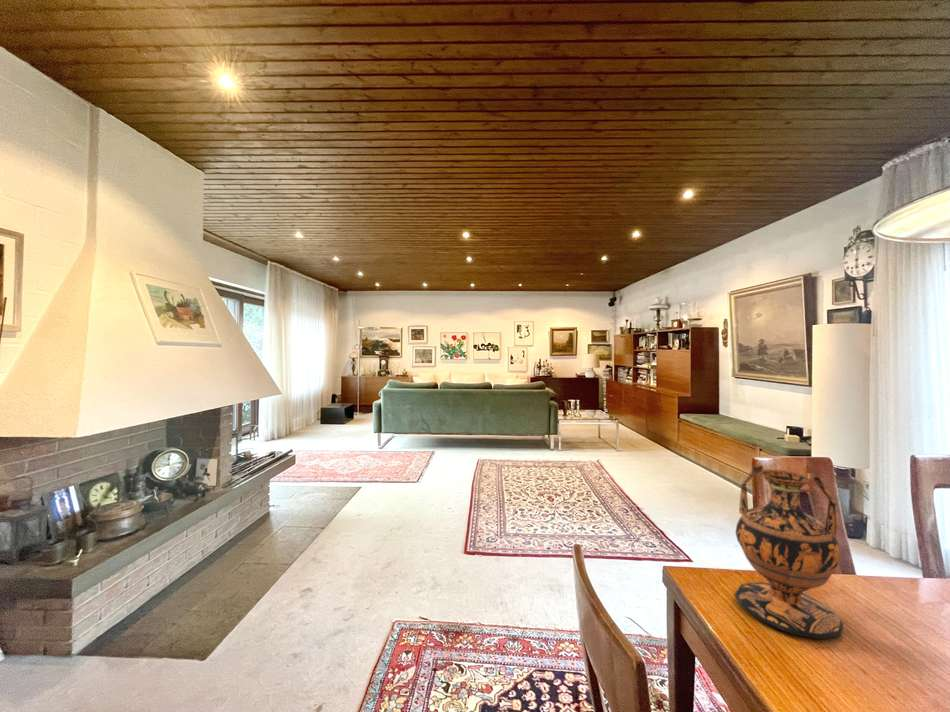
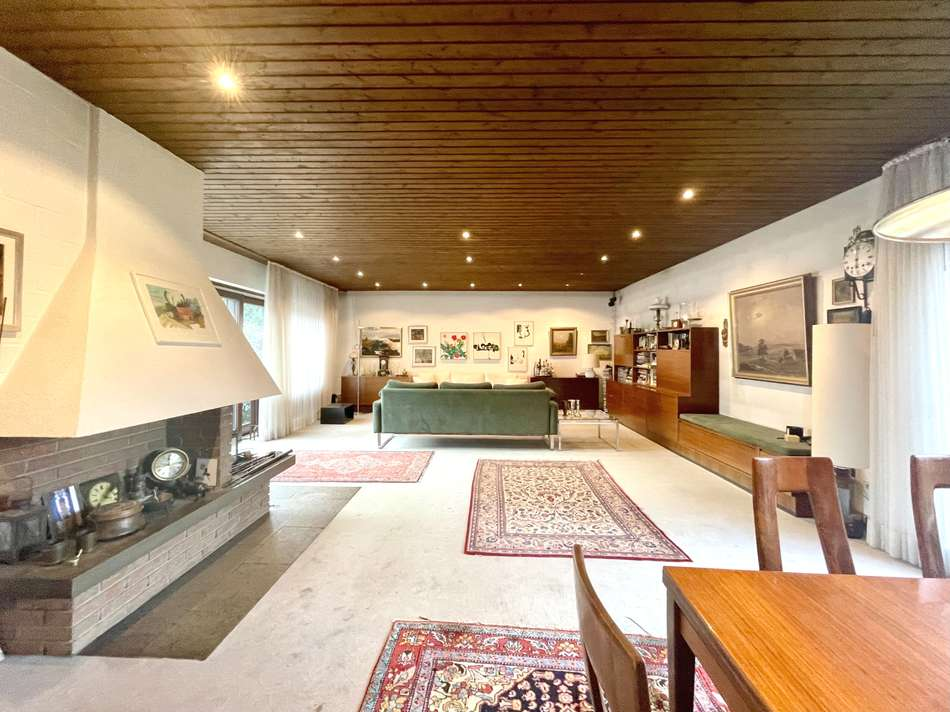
- vase [733,464,844,640]
